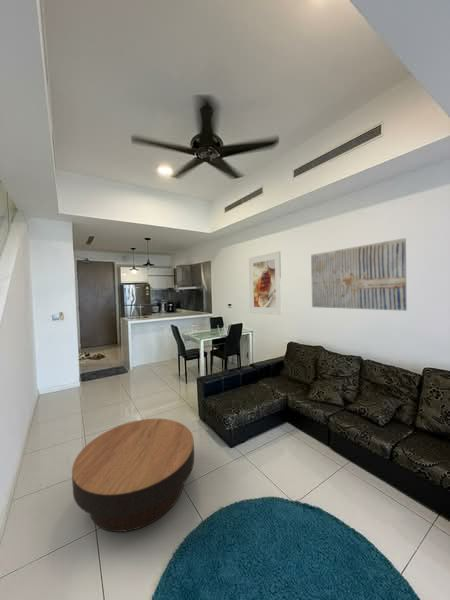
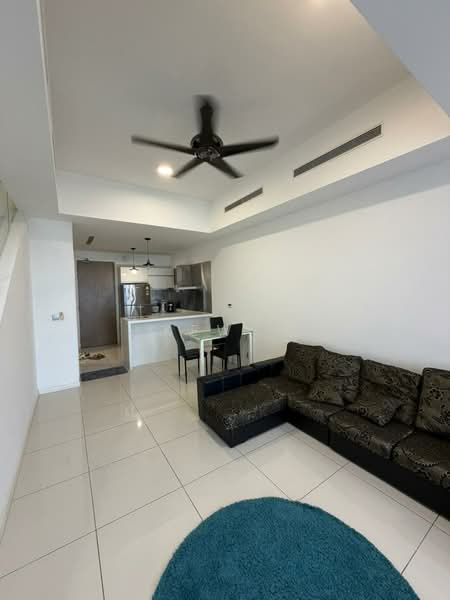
- coffee table [71,417,195,533]
- wall art [310,237,408,312]
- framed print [248,250,283,316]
